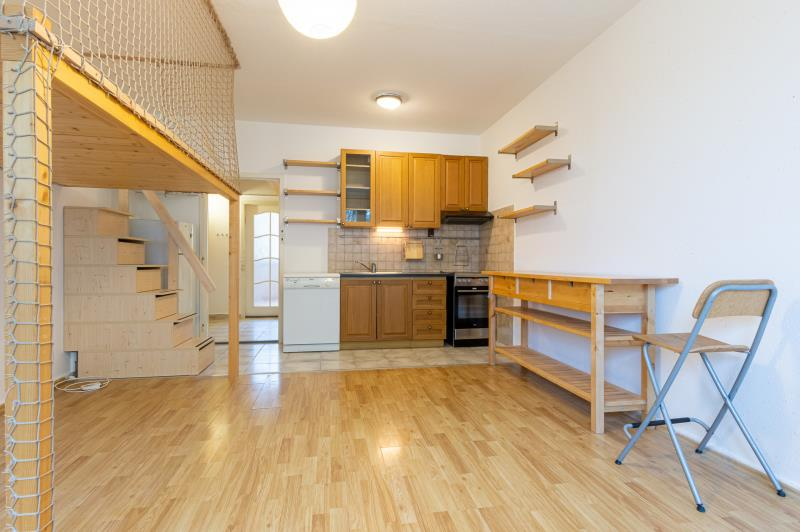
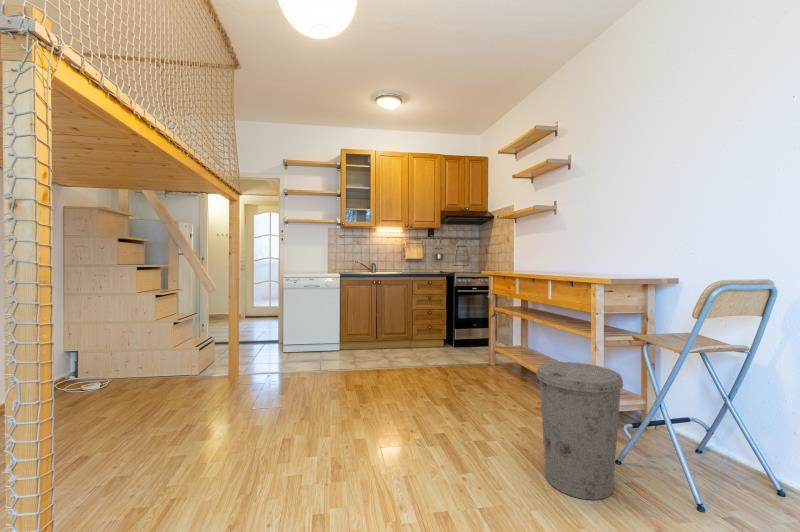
+ trash can [535,361,624,501]
